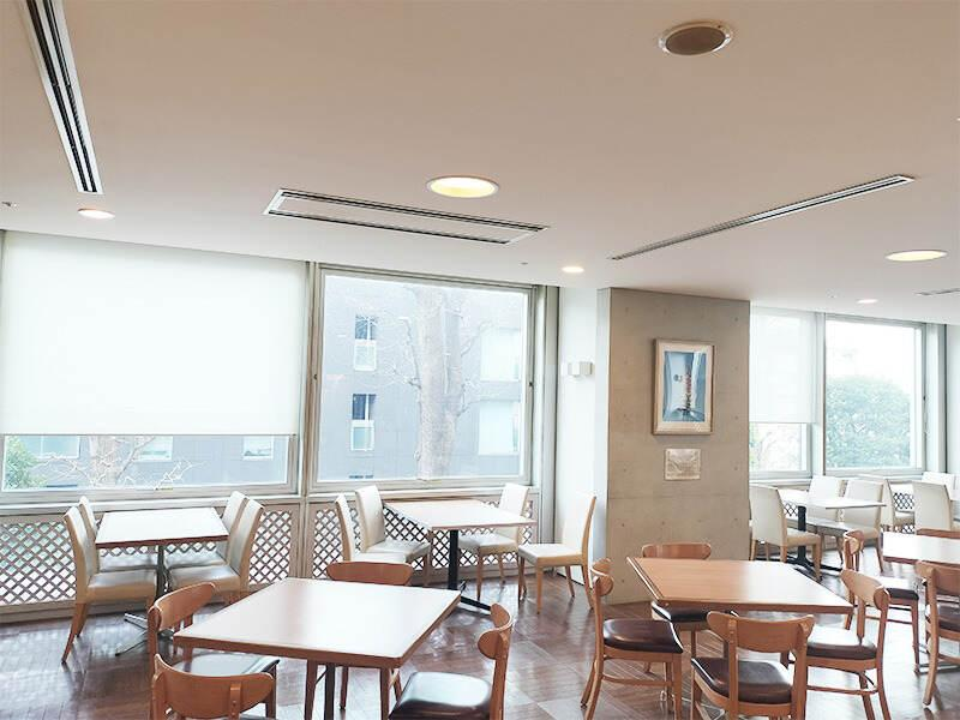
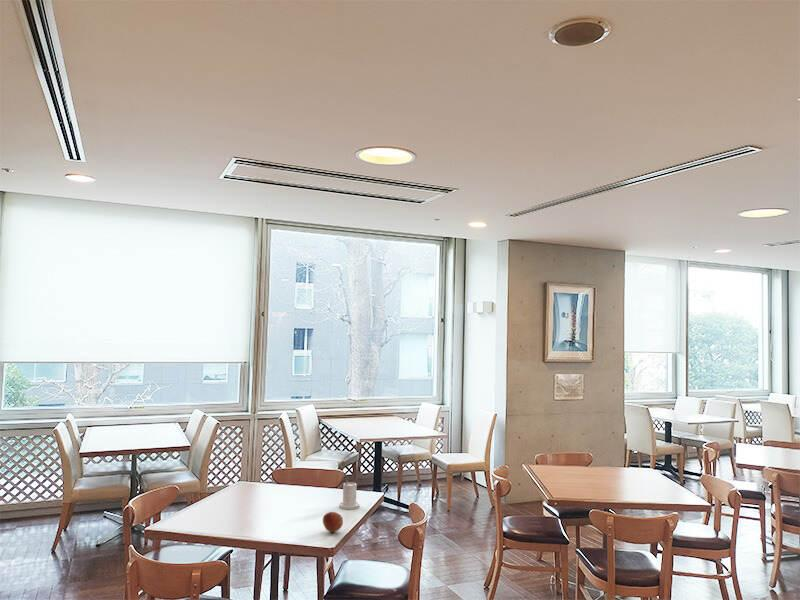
+ fruit [322,511,344,533]
+ candle [339,479,361,510]
